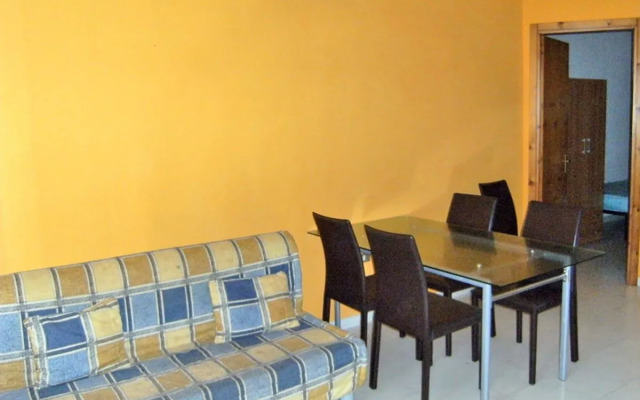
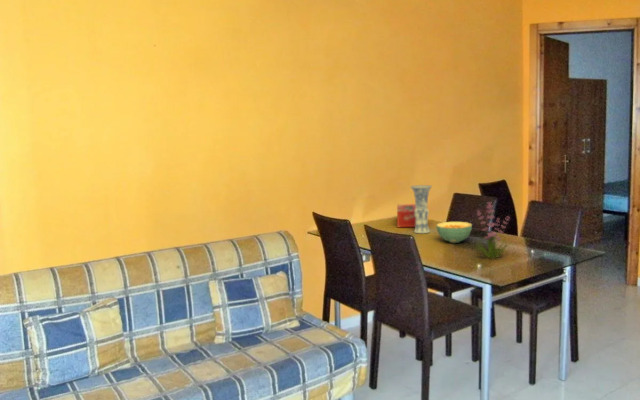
+ plant [472,201,512,260]
+ cereal bowl [435,221,473,244]
+ tissue box [396,203,416,228]
+ vase [409,184,433,234]
